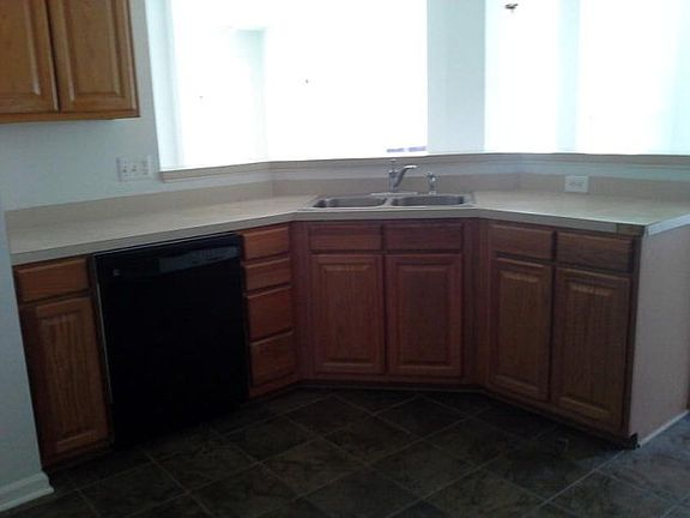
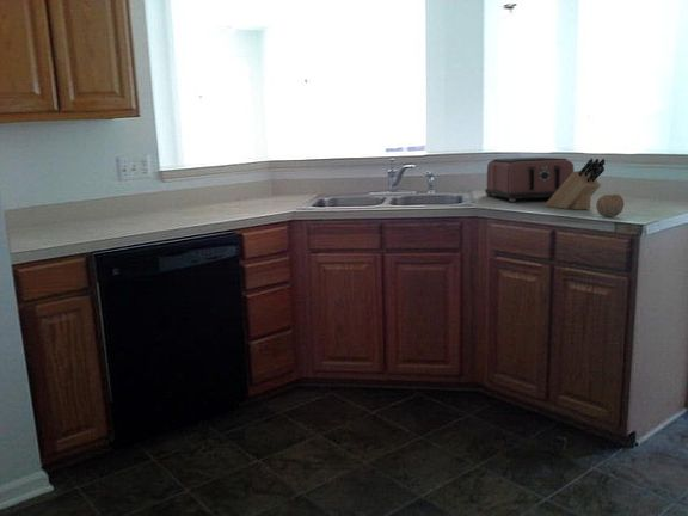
+ toaster [484,156,575,203]
+ fruit [595,194,625,217]
+ knife block [543,158,606,210]
